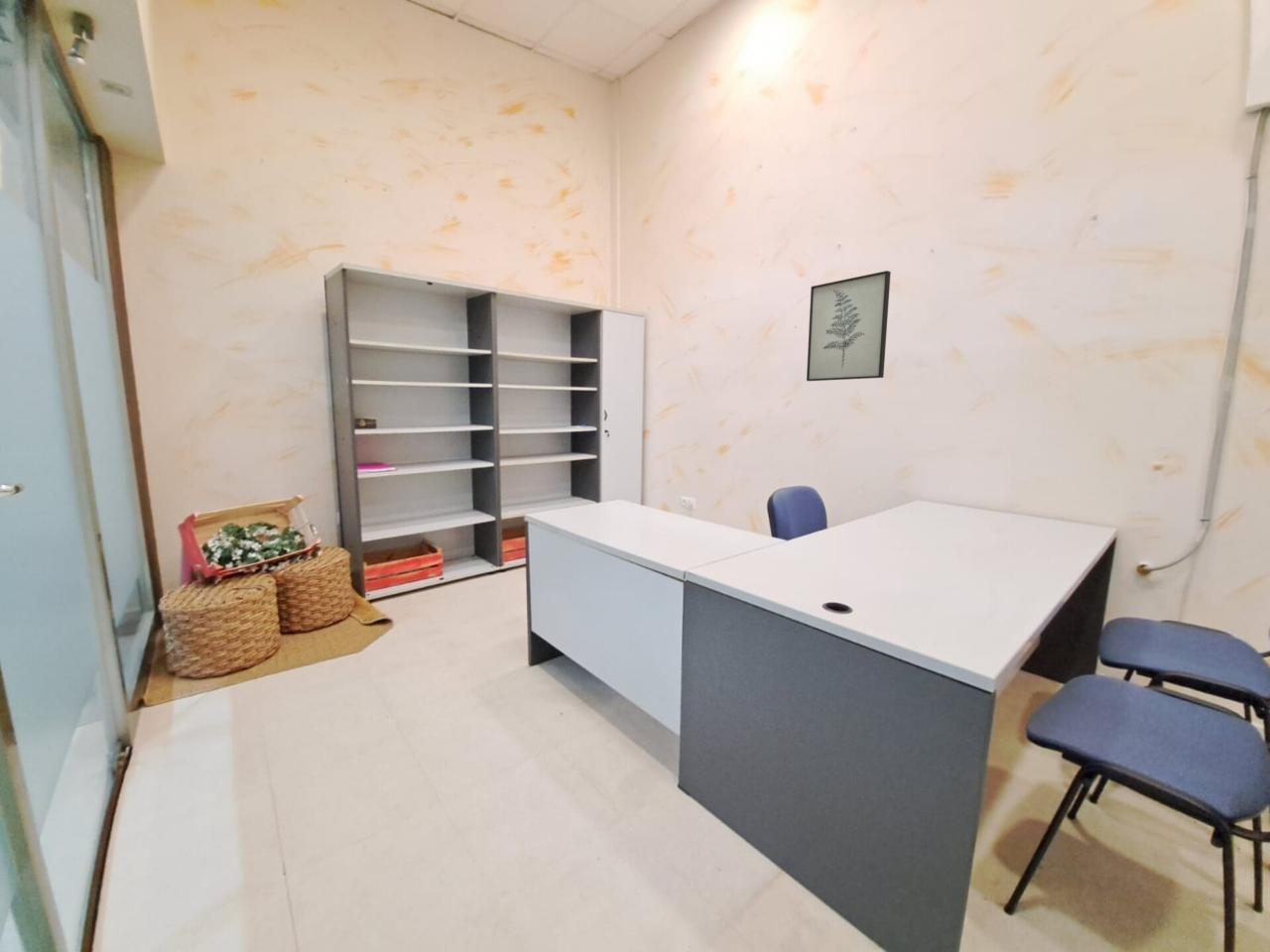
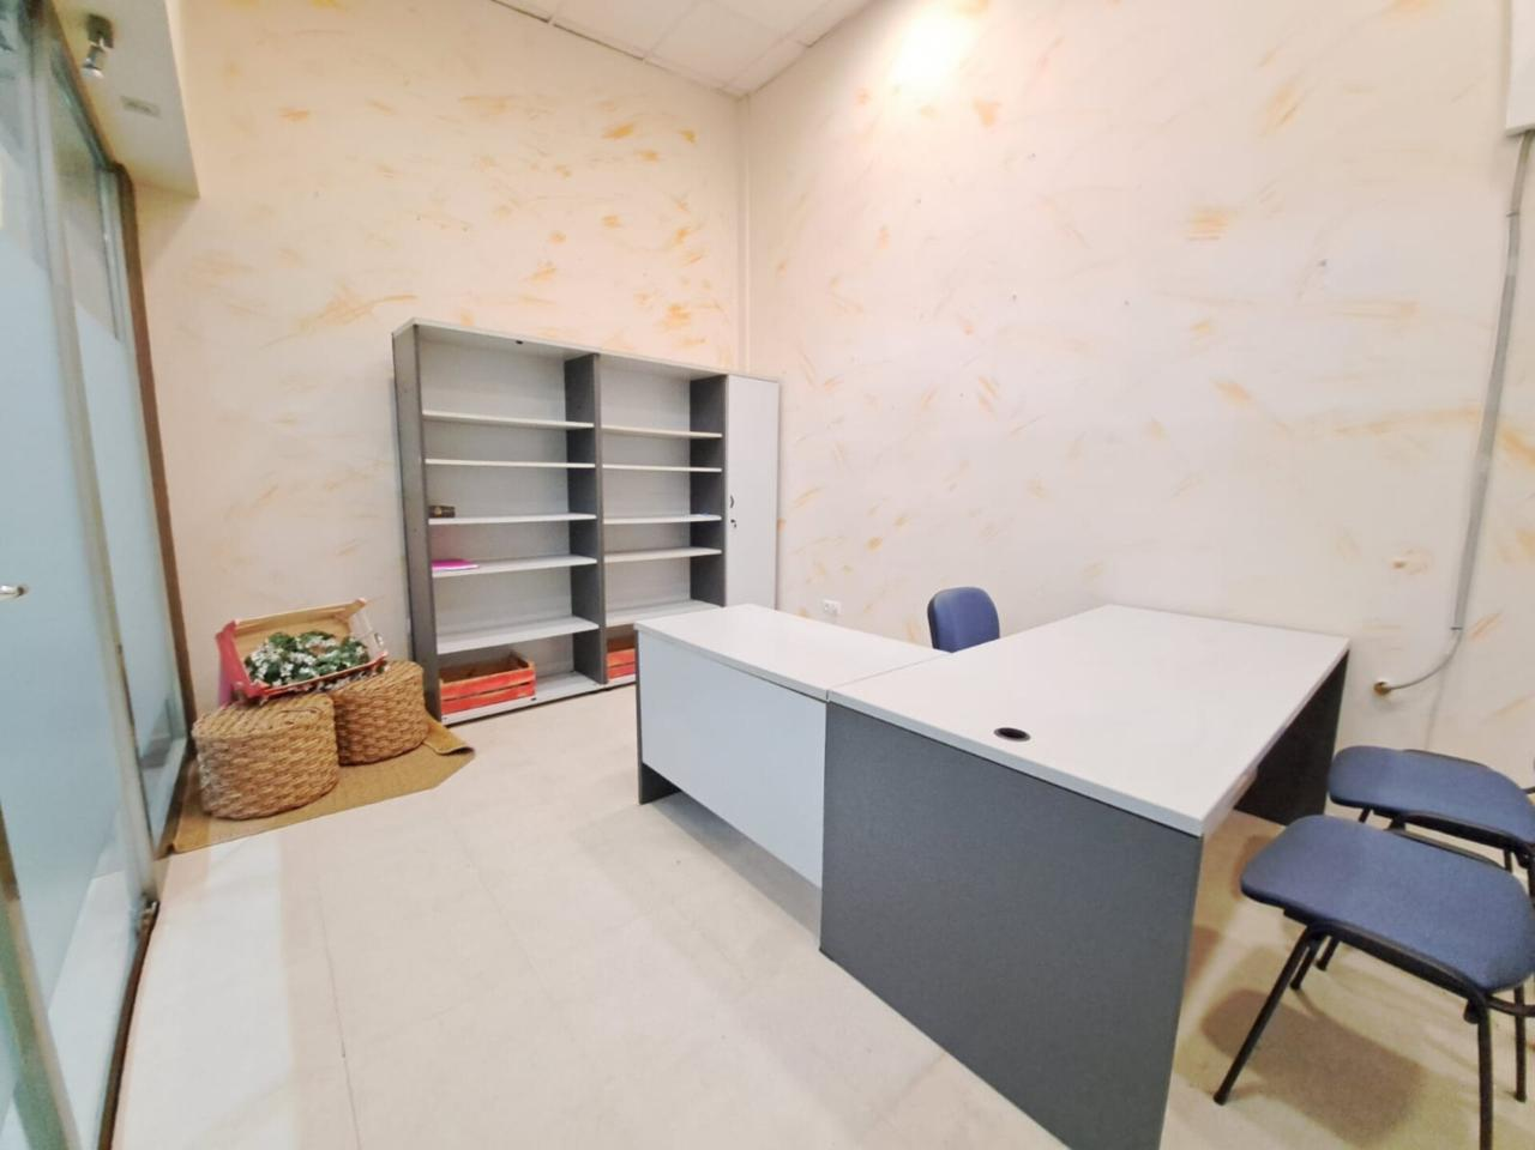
- wall art [806,270,892,382]
